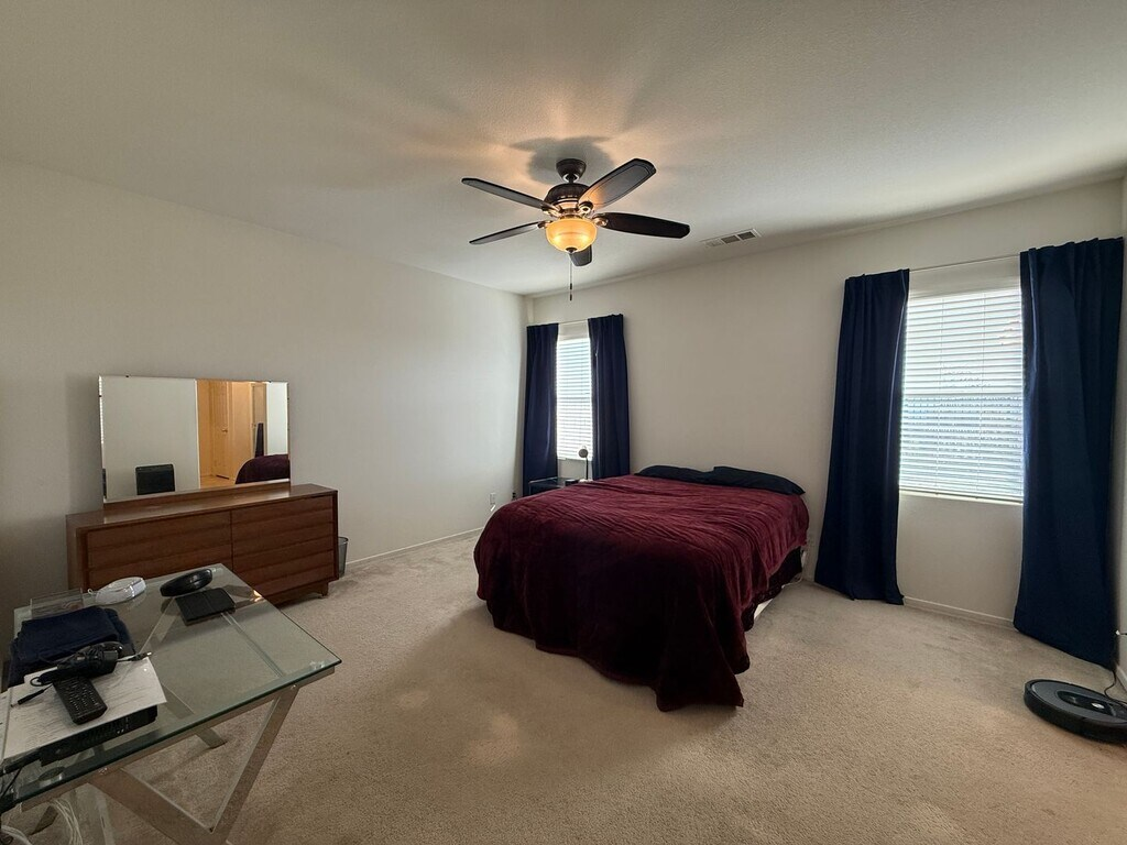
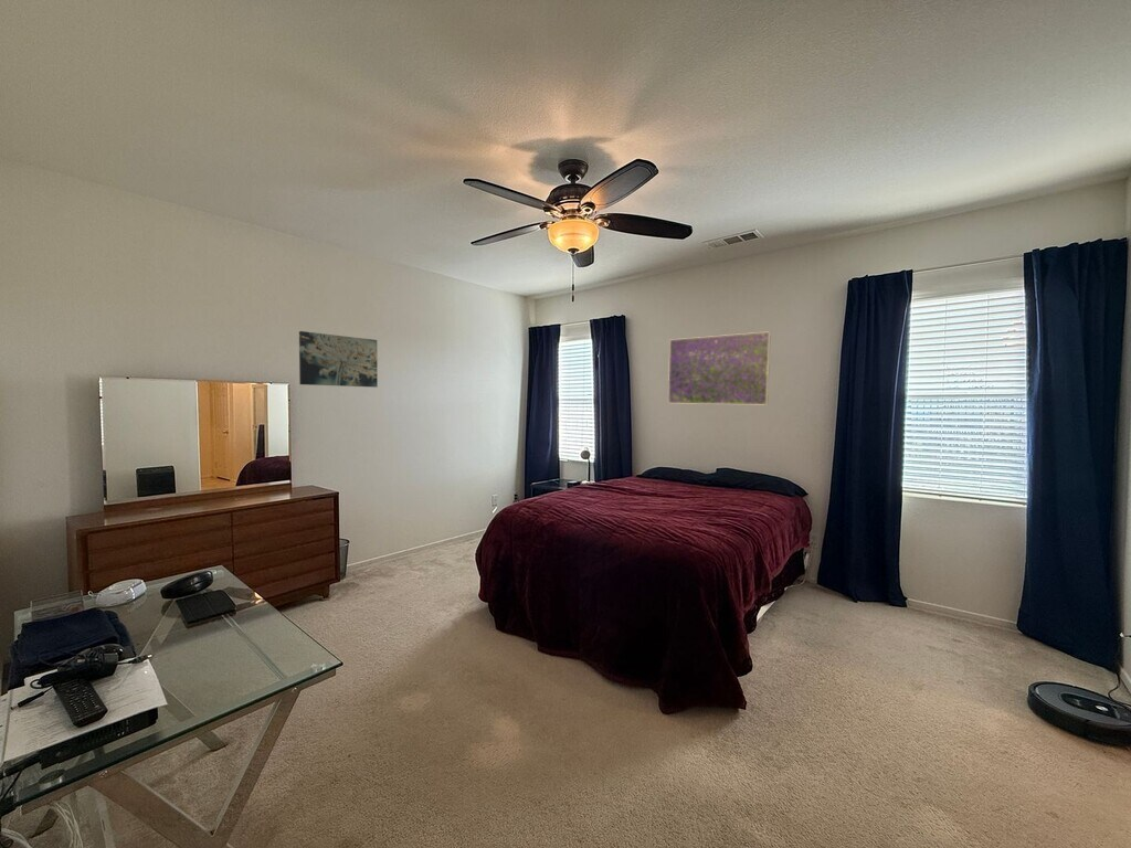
+ wall art [298,330,379,389]
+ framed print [667,330,772,406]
